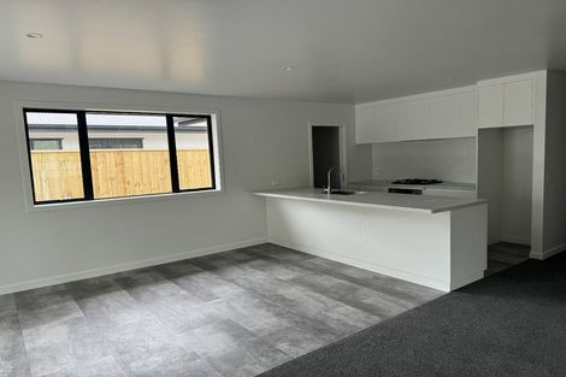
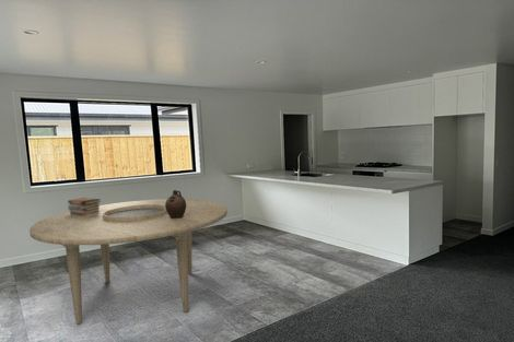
+ dining table [28,198,229,326]
+ ceramic jug [165,189,186,219]
+ book stack [67,197,103,216]
